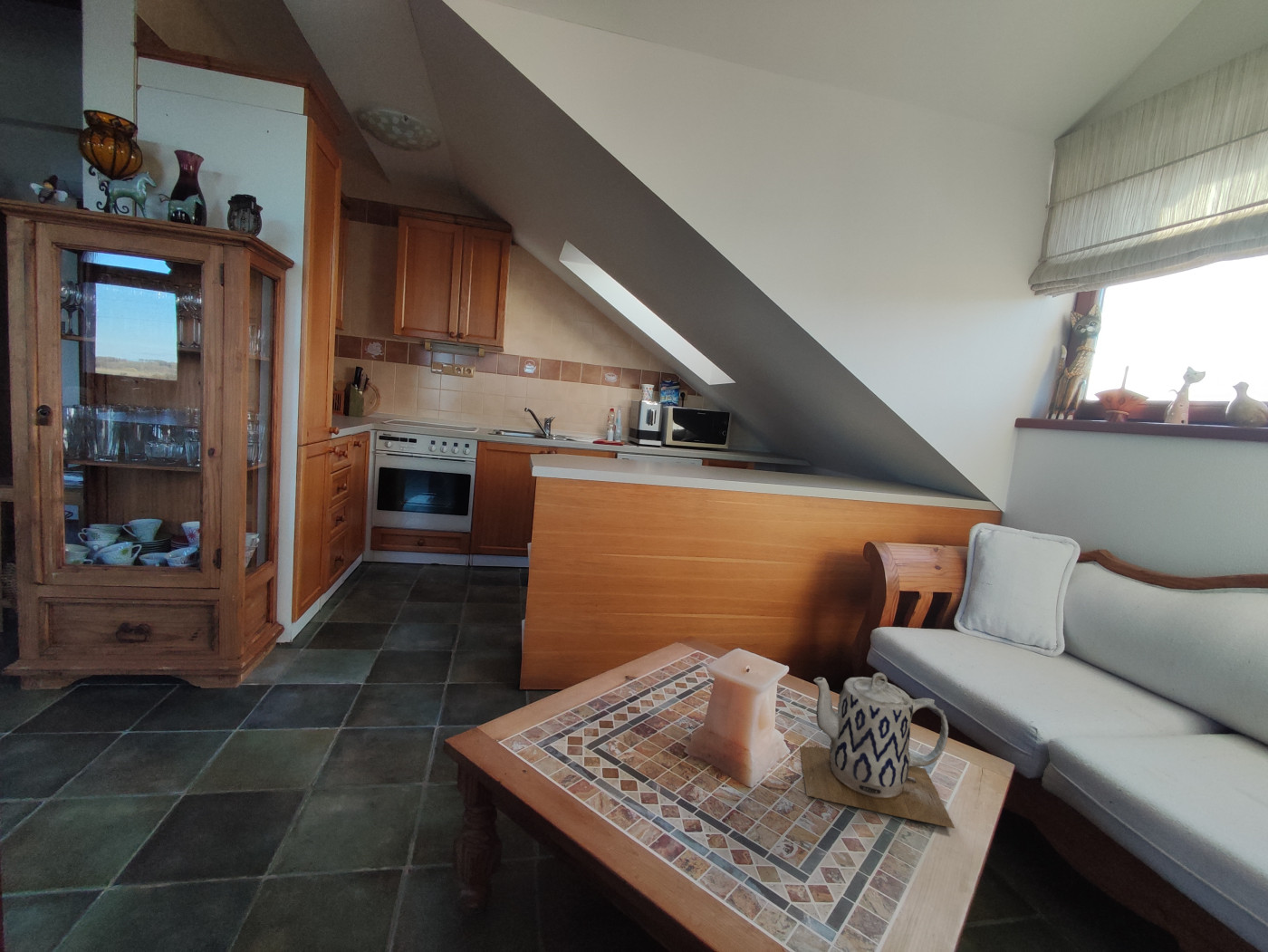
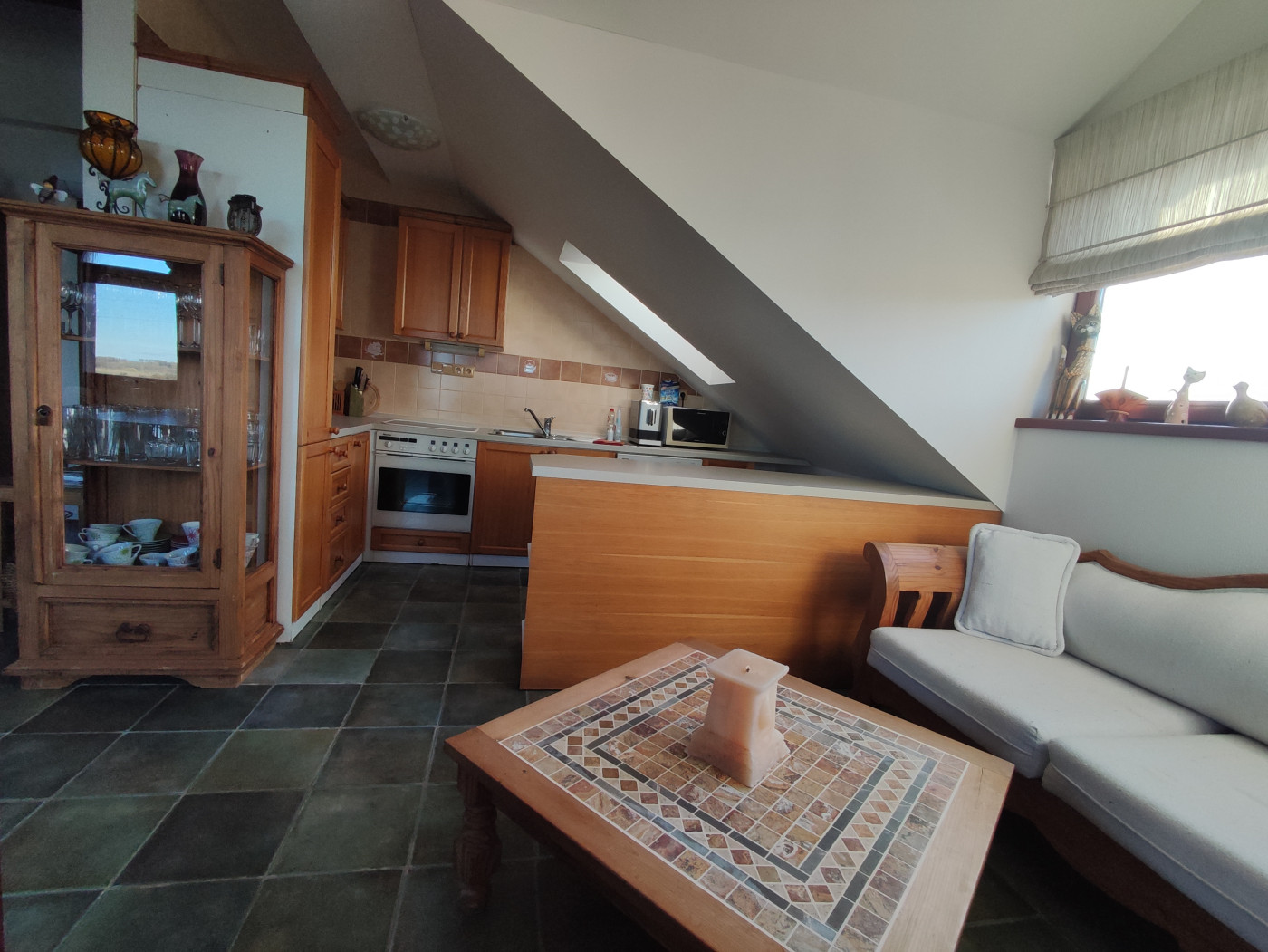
- teapot [799,672,956,829]
